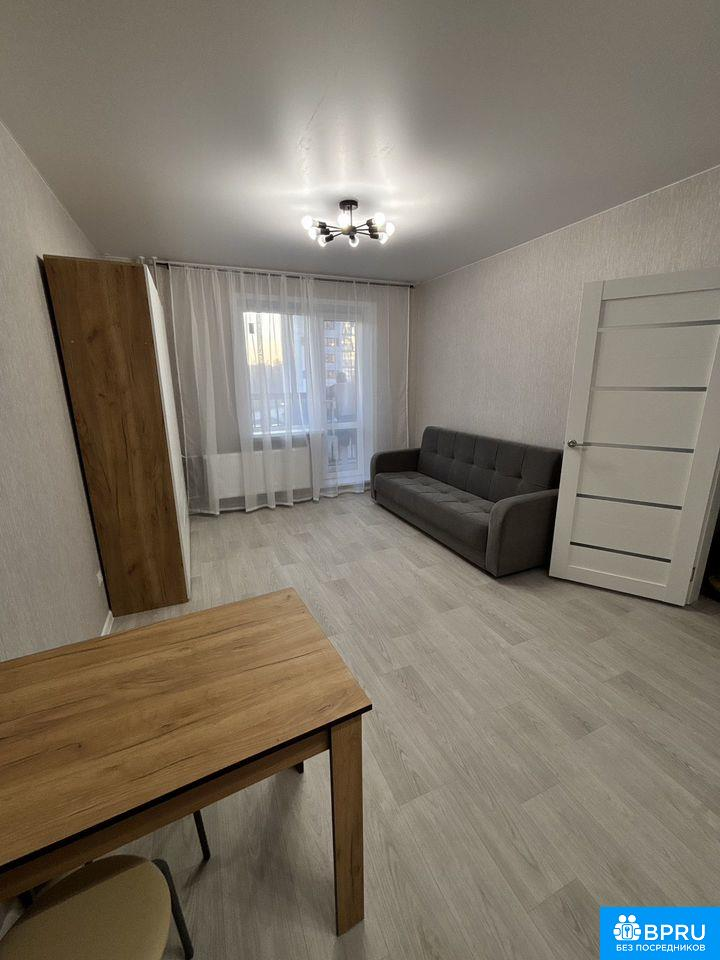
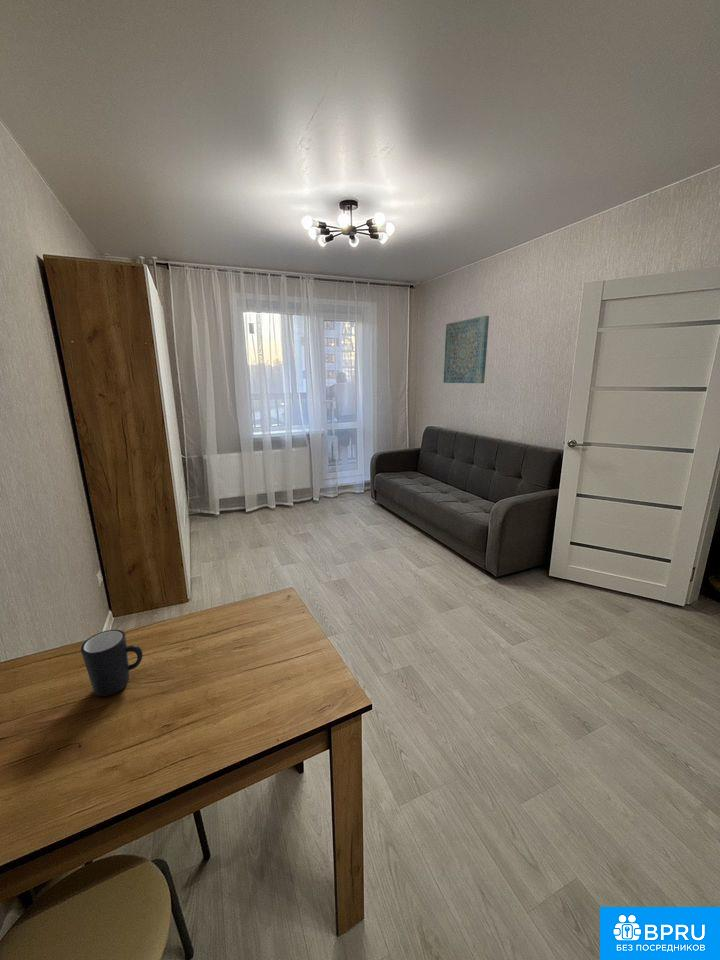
+ mug [80,629,144,697]
+ wall art [442,315,490,384]
